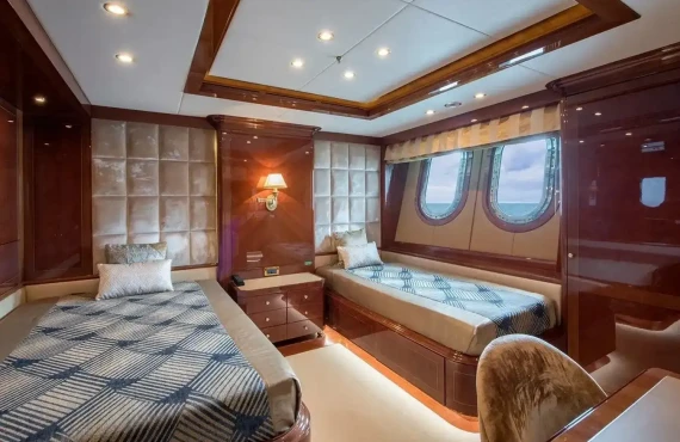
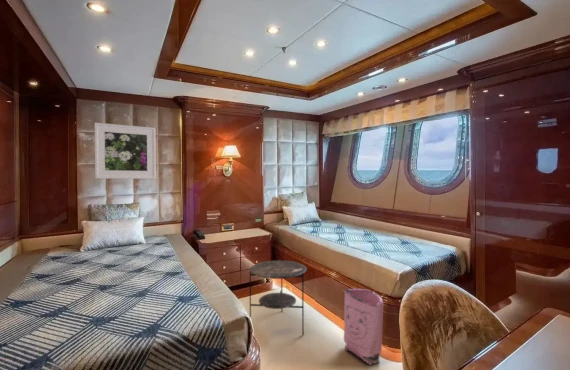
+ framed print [94,122,157,180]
+ bag [342,287,384,366]
+ side table [249,259,308,336]
